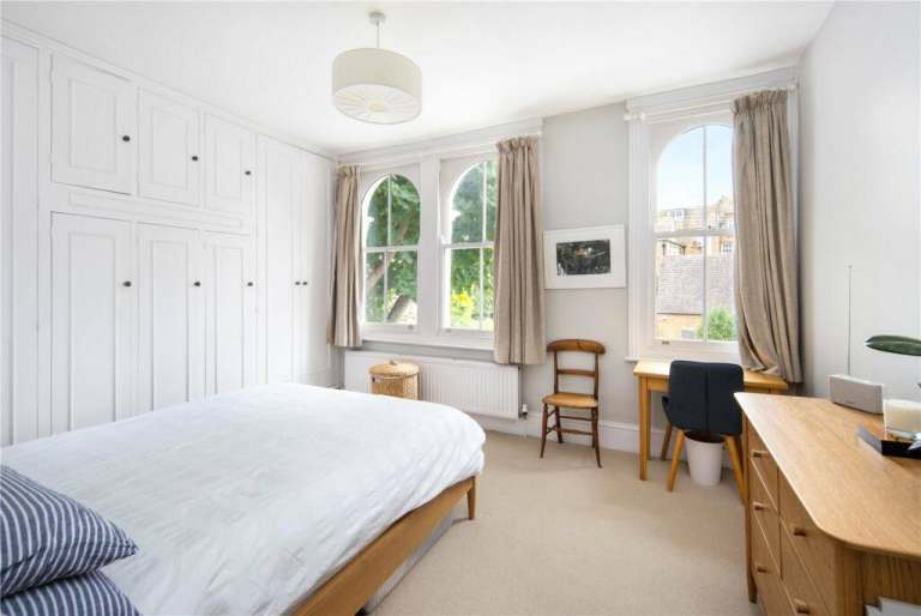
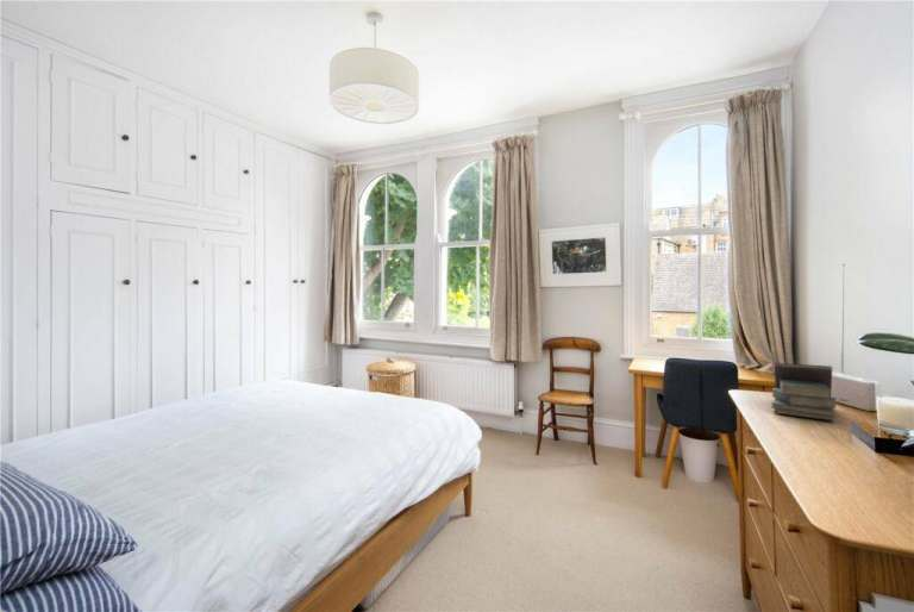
+ book [770,362,837,421]
